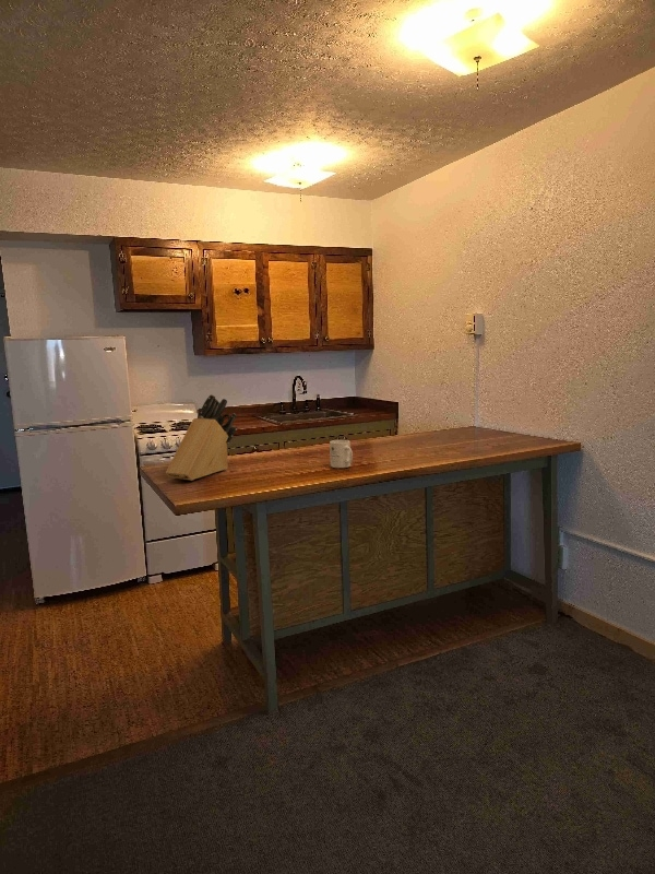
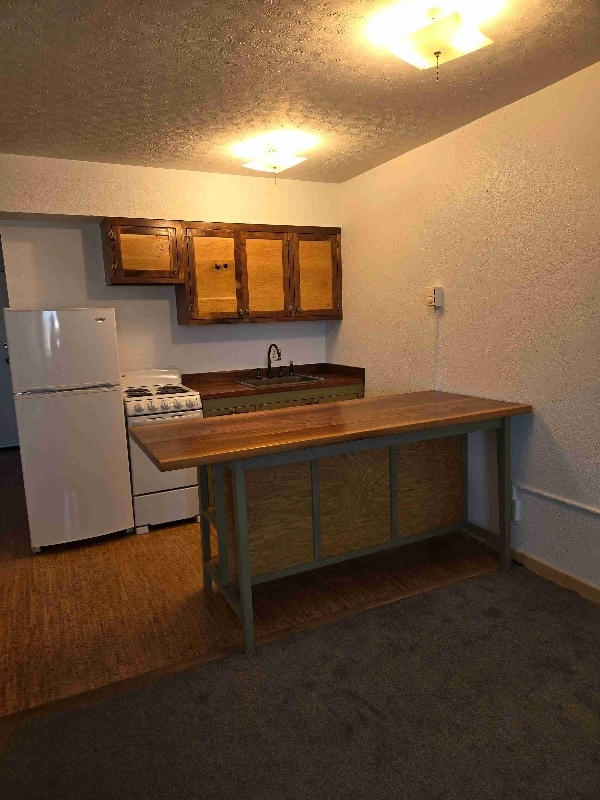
- knife block [165,393,238,482]
- mug [329,439,354,469]
